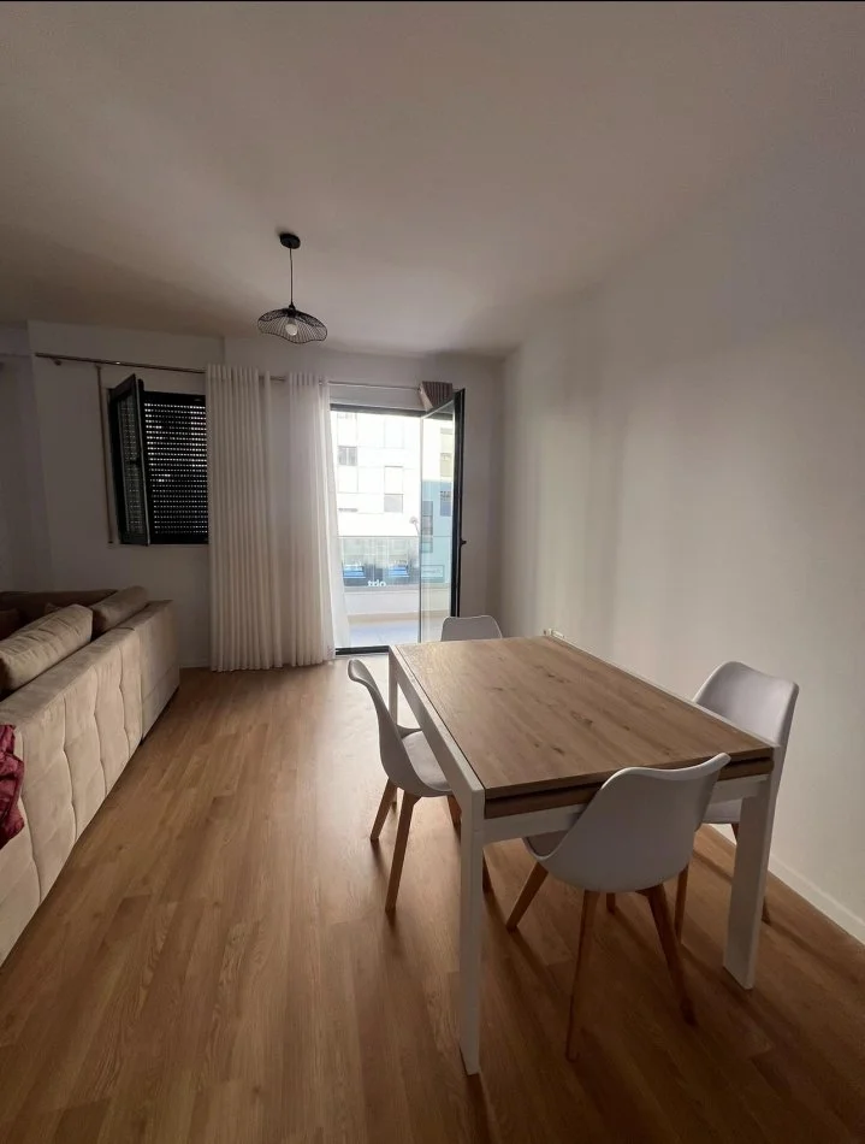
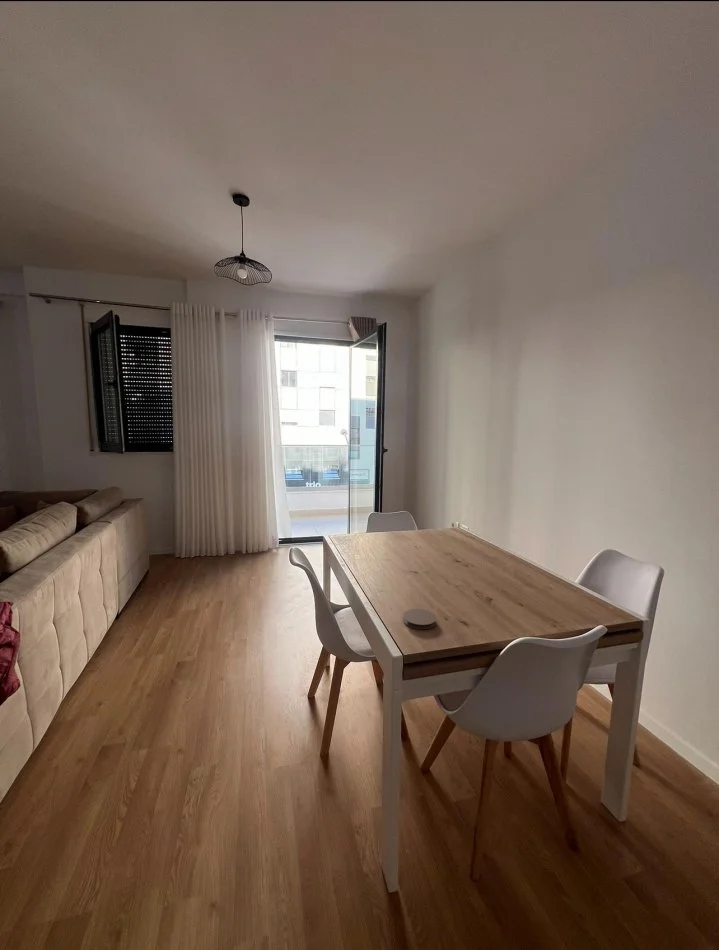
+ coaster [402,608,437,630]
